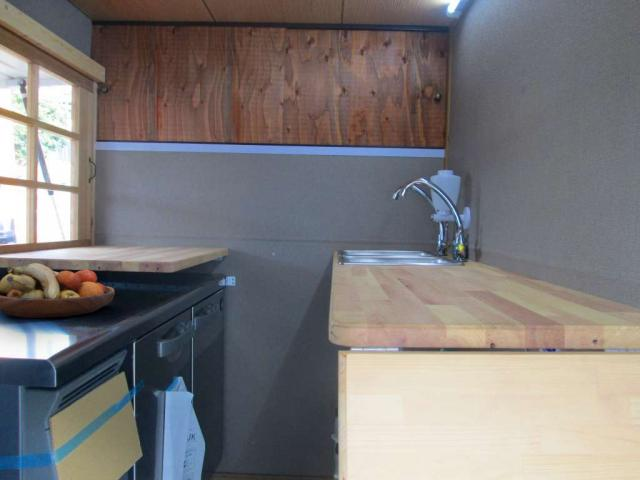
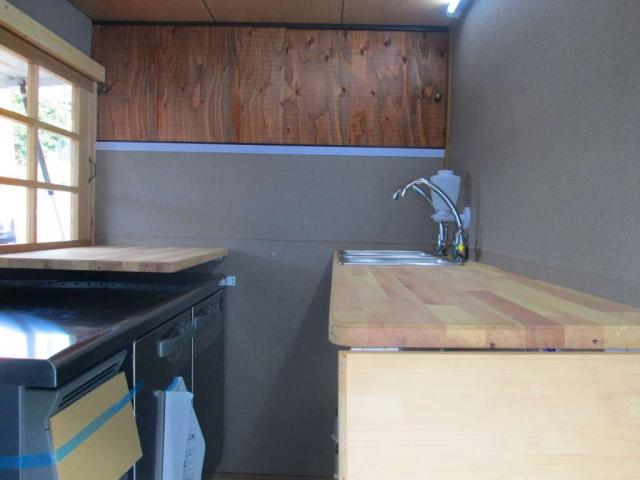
- fruit bowl [0,262,116,319]
